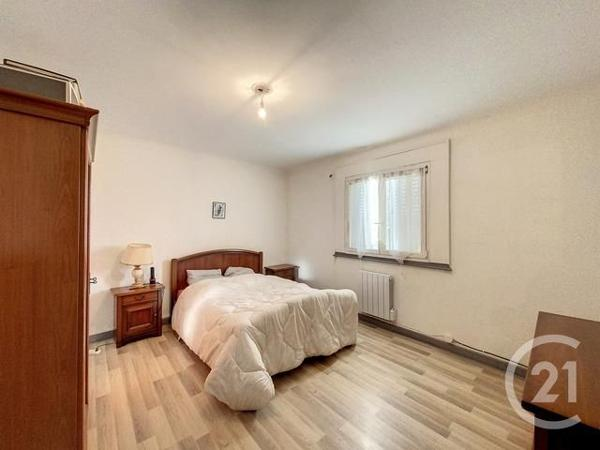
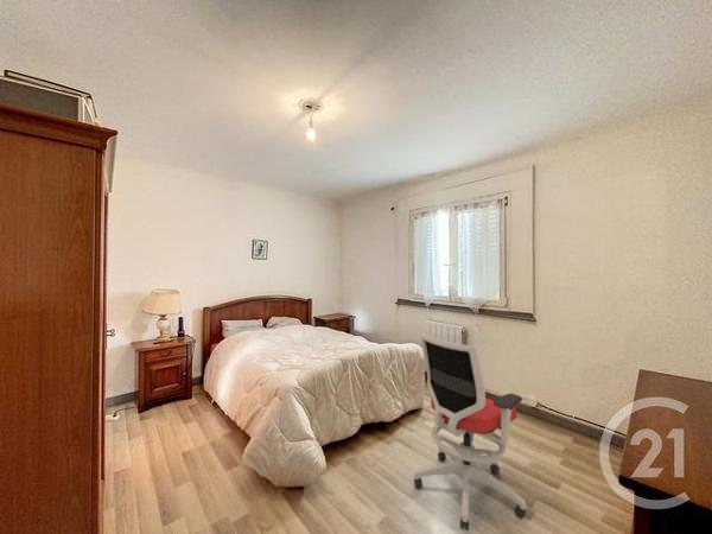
+ office chair [413,332,527,532]
